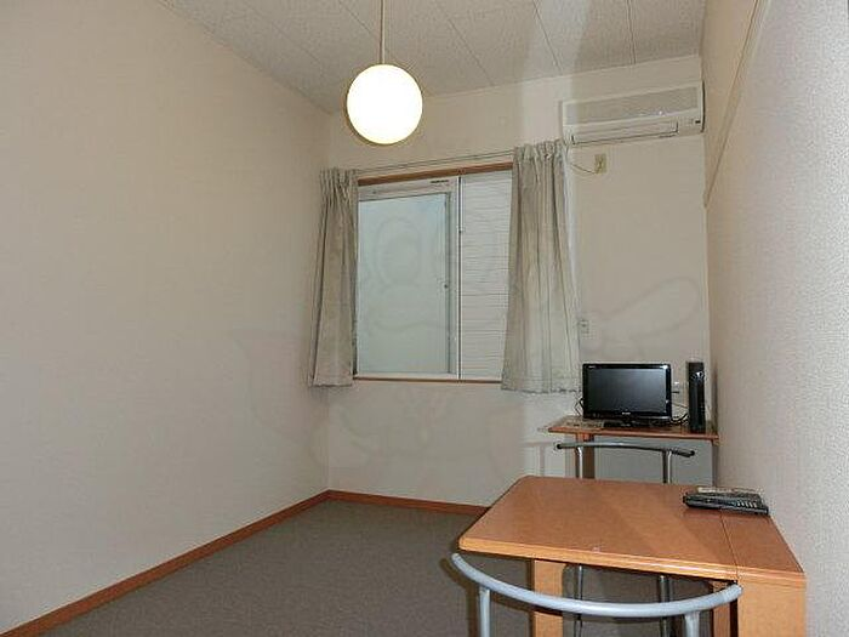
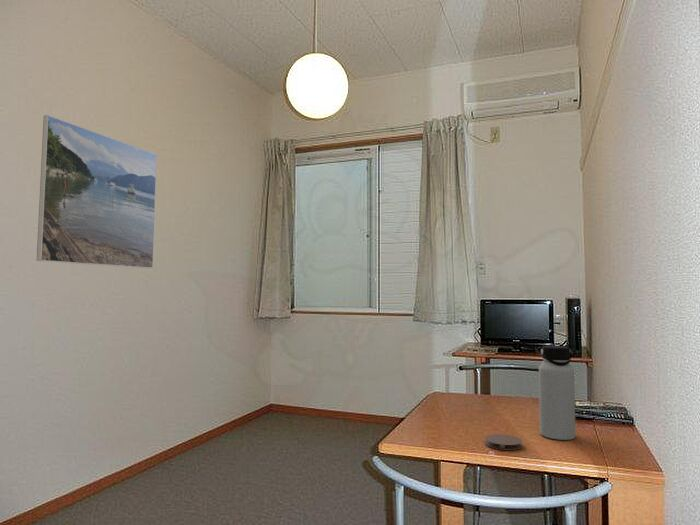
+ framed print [36,114,158,269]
+ water bottle [538,345,576,441]
+ coaster [484,433,523,451]
